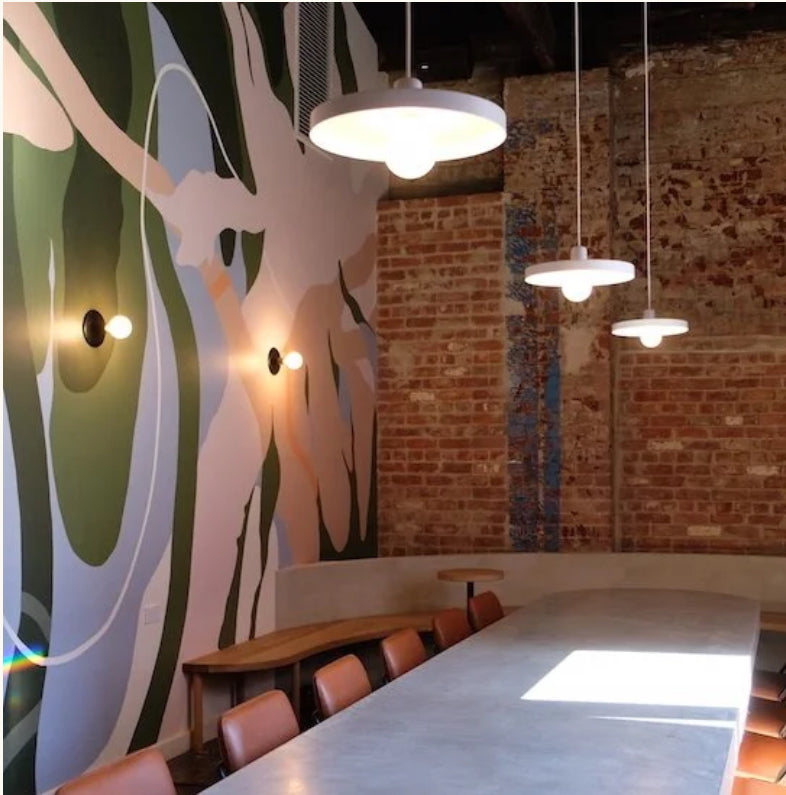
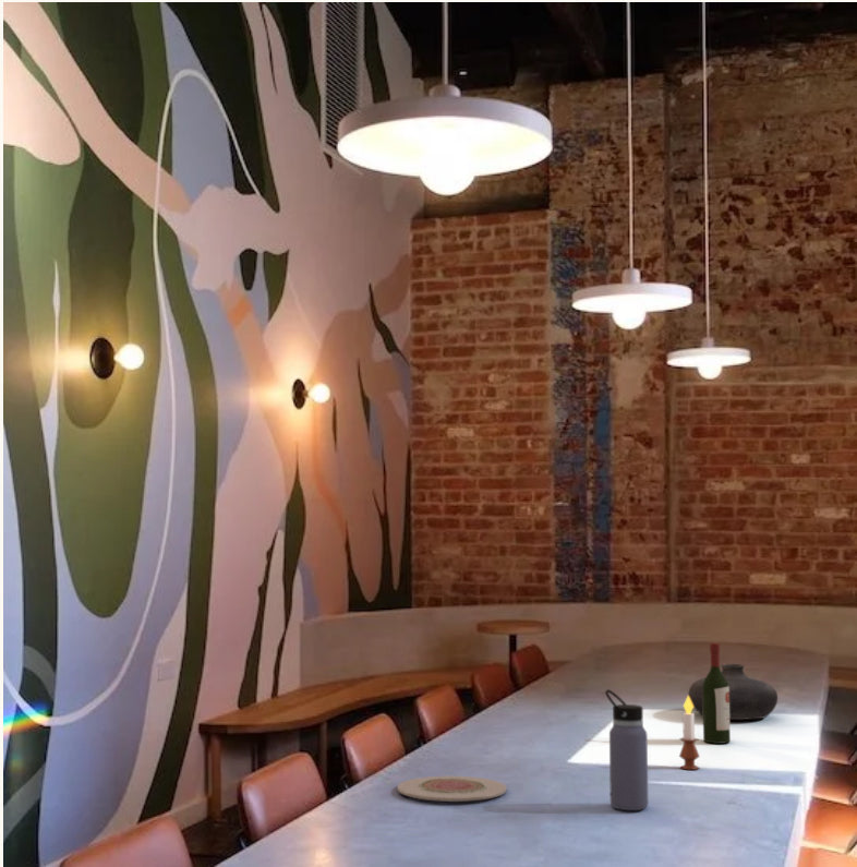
+ vase [687,662,778,721]
+ candle [678,695,701,770]
+ water bottle [604,688,650,811]
+ plate [397,775,507,803]
+ wine bottle [702,642,732,745]
